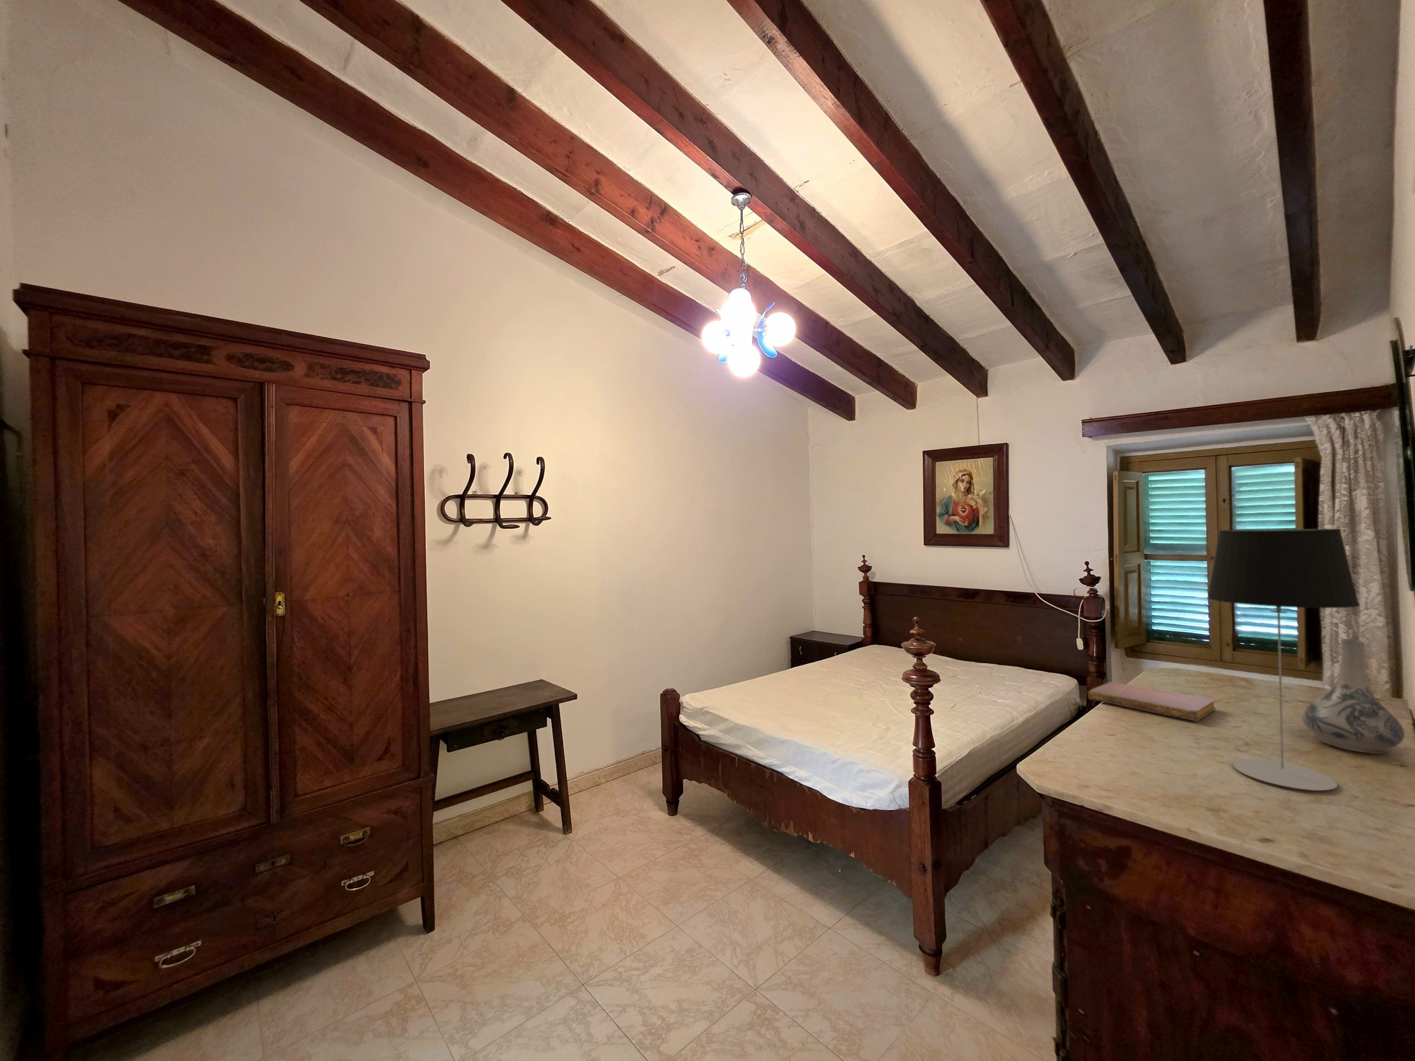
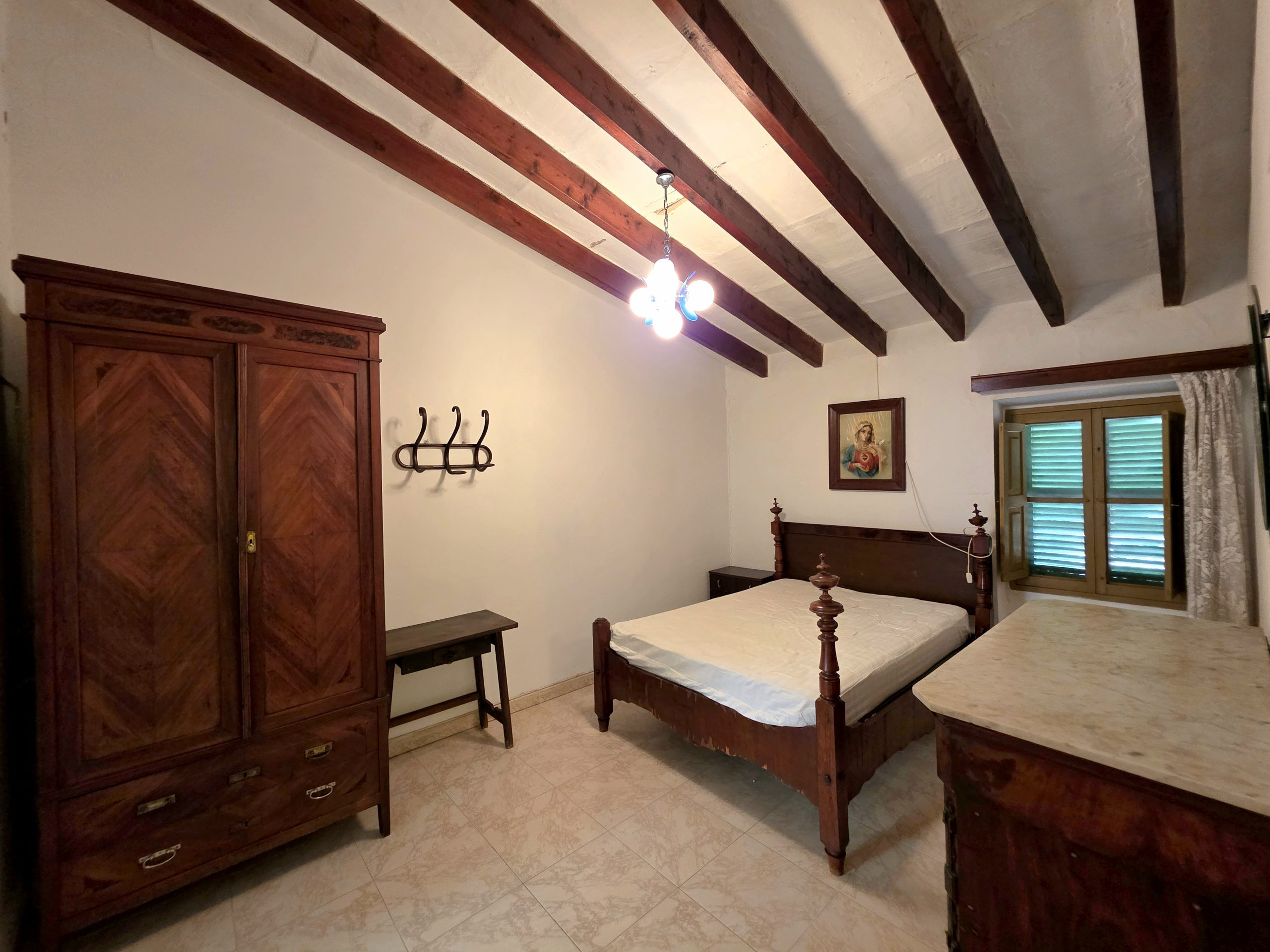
- notebook [1087,681,1216,722]
- decorative vase [1302,639,1405,755]
- table lamp [1207,528,1360,791]
